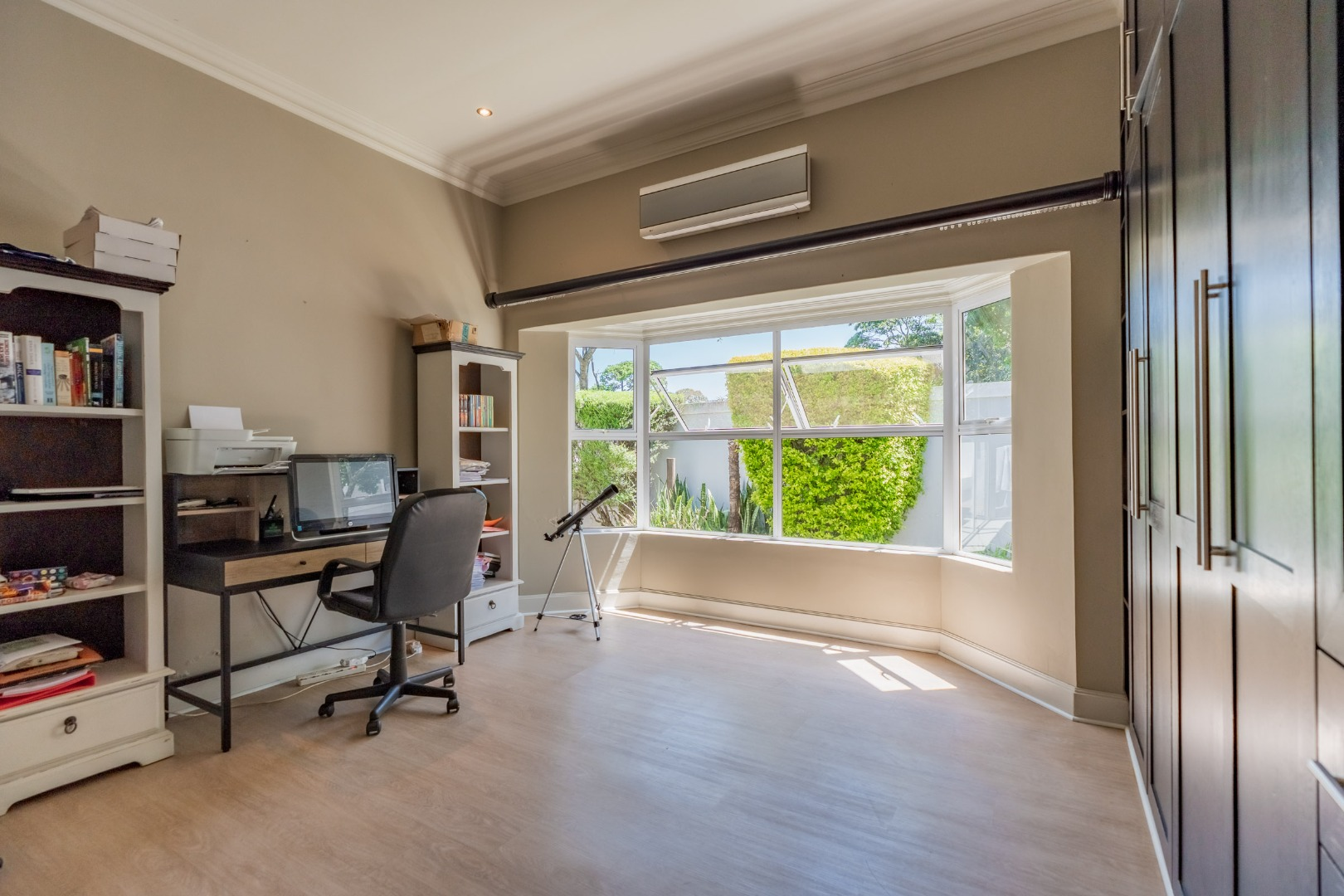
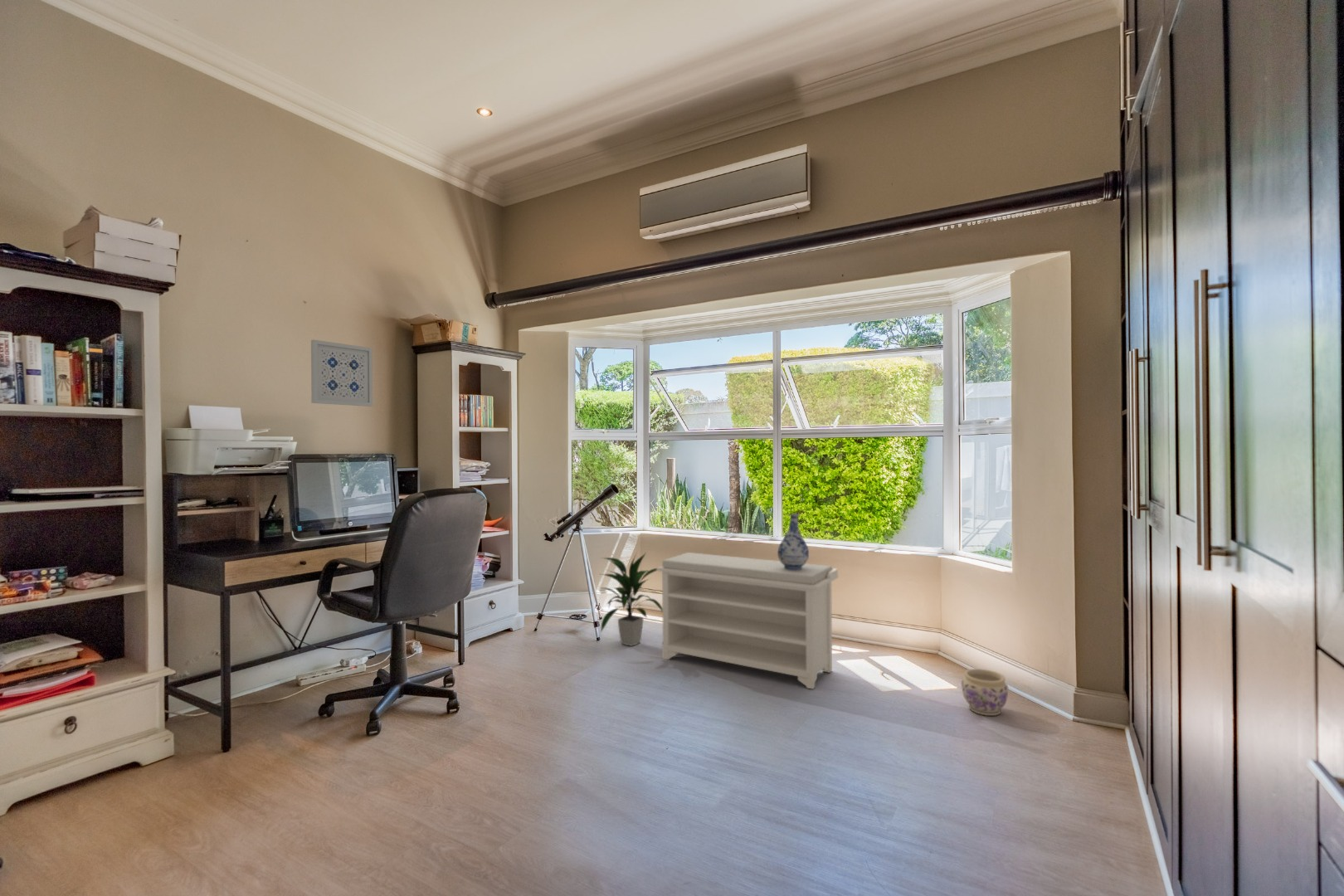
+ indoor plant [600,552,663,647]
+ bench [656,552,839,690]
+ vase [777,513,810,570]
+ planter [961,668,1009,717]
+ wall art [310,339,373,407]
